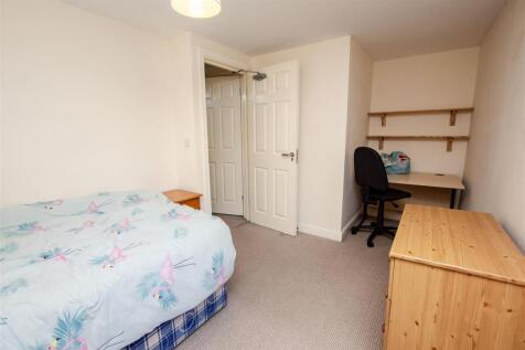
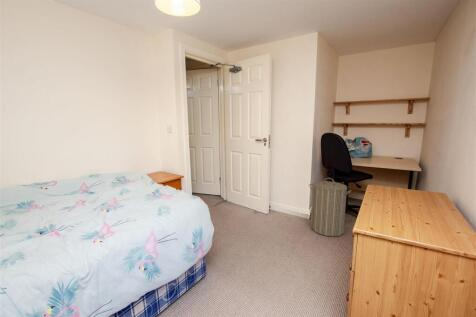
+ laundry hamper [308,177,353,237]
